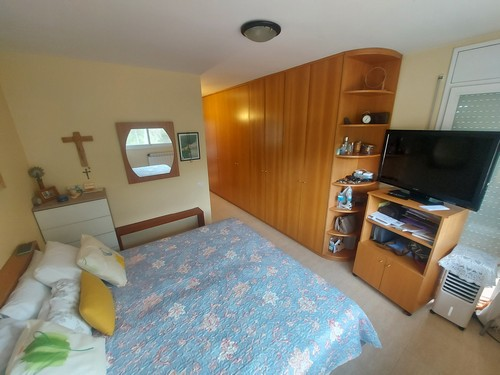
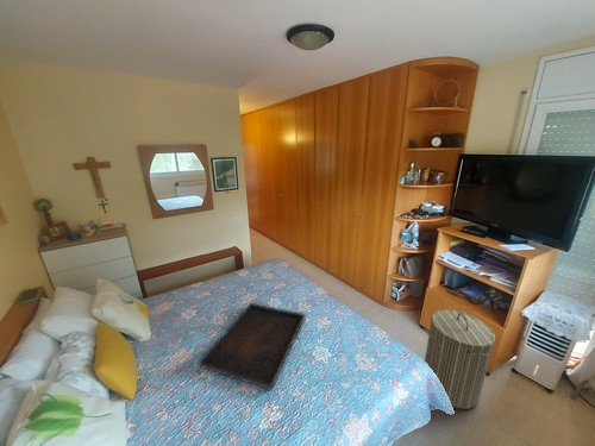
+ serving tray [198,302,307,391]
+ laundry hamper [424,307,496,410]
